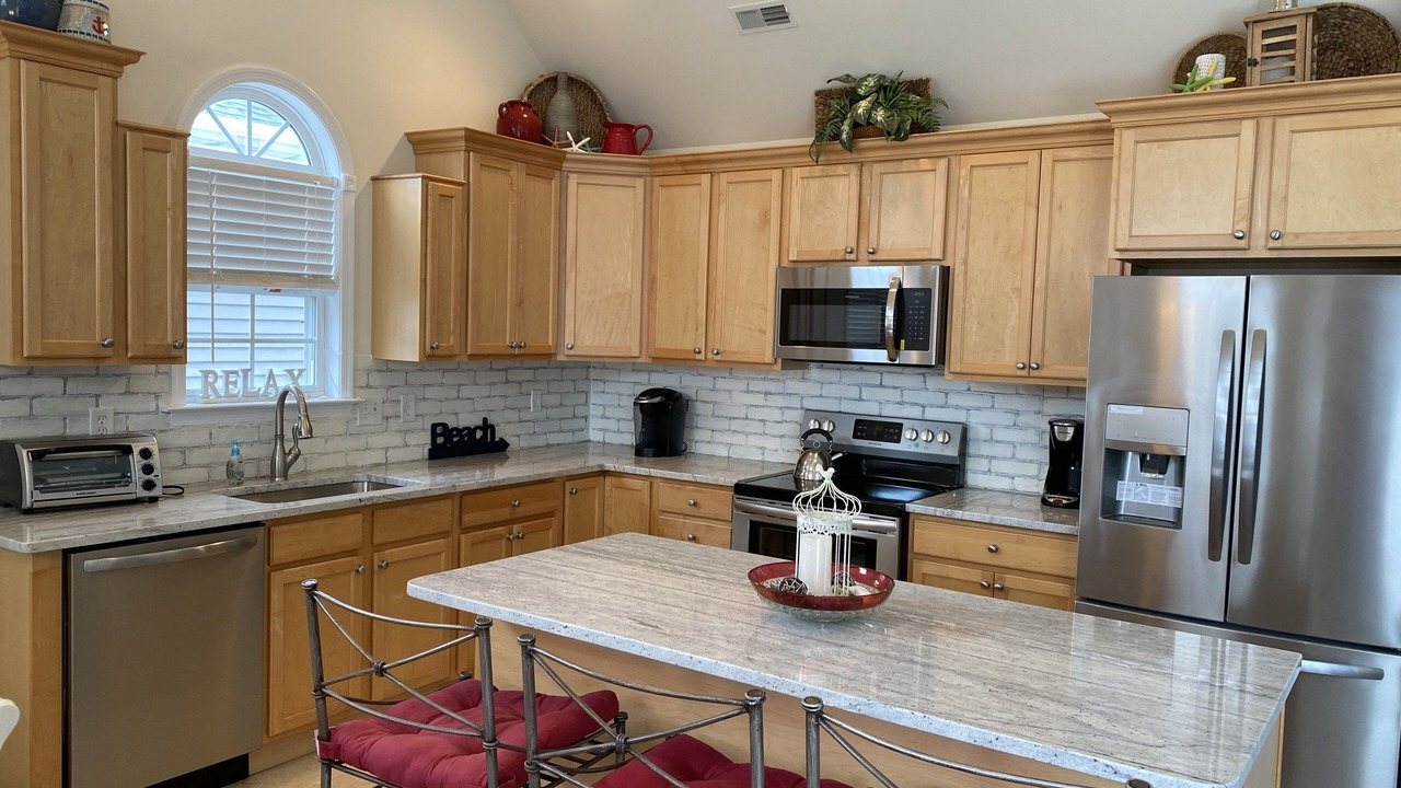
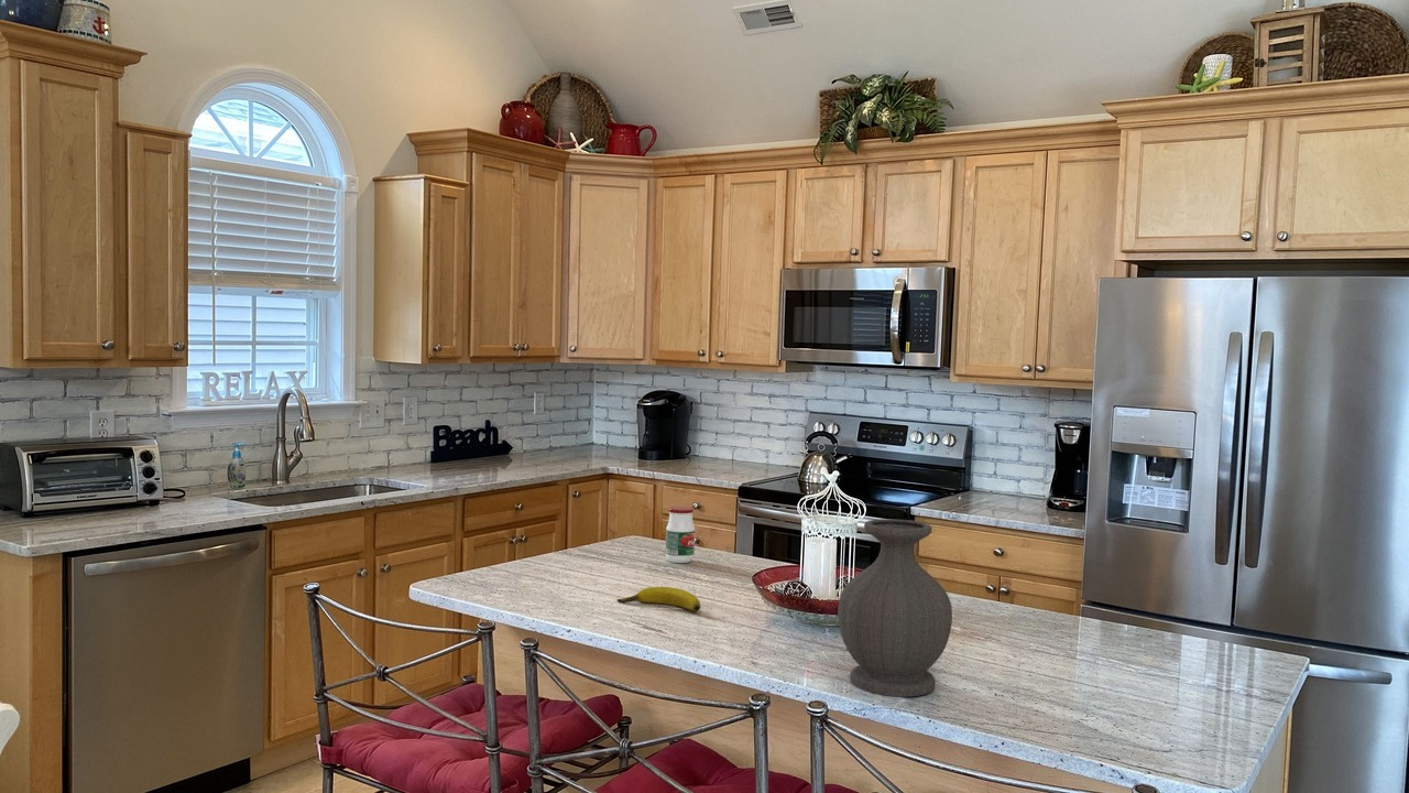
+ jar [665,506,697,564]
+ banana [616,586,701,612]
+ vase [837,518,953,698]
